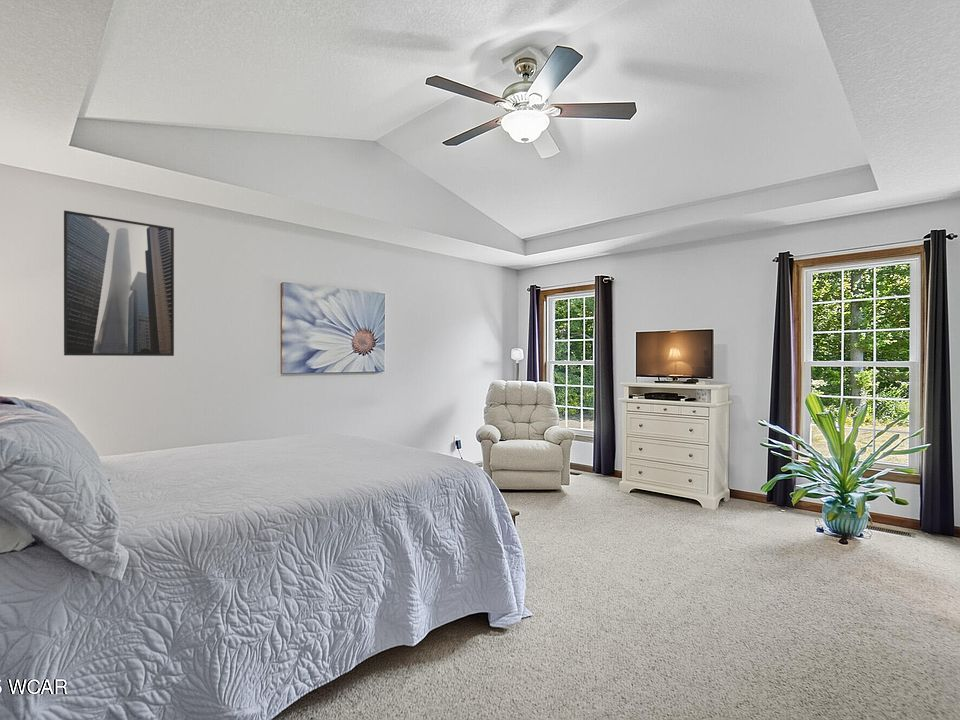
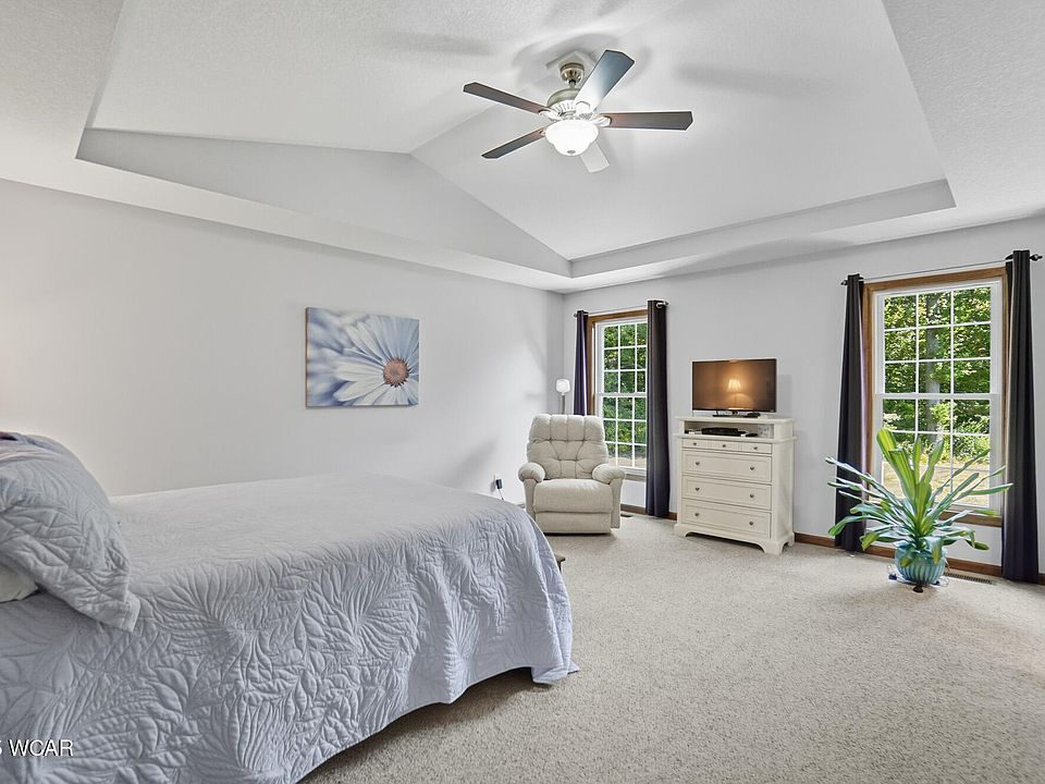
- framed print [63,209,175,357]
